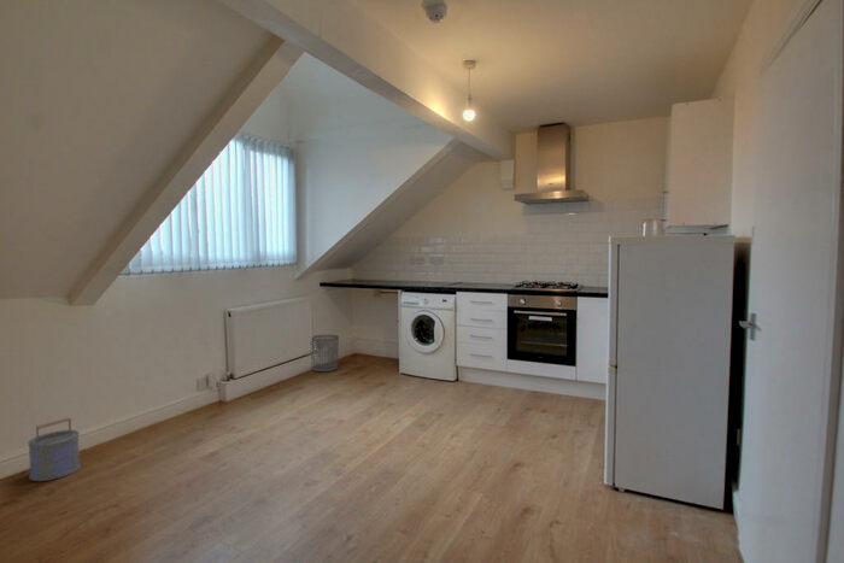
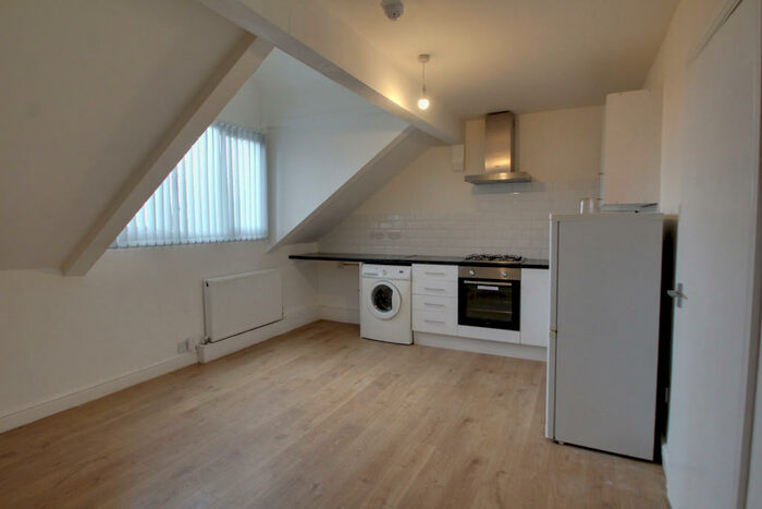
- waste bin [310,334,340,373]
- bucket [27,416,82,482]
